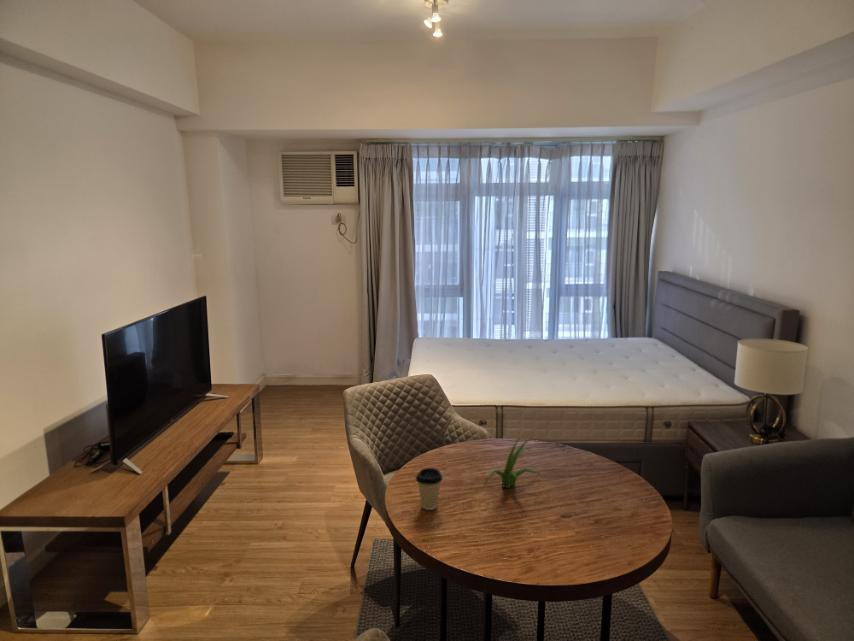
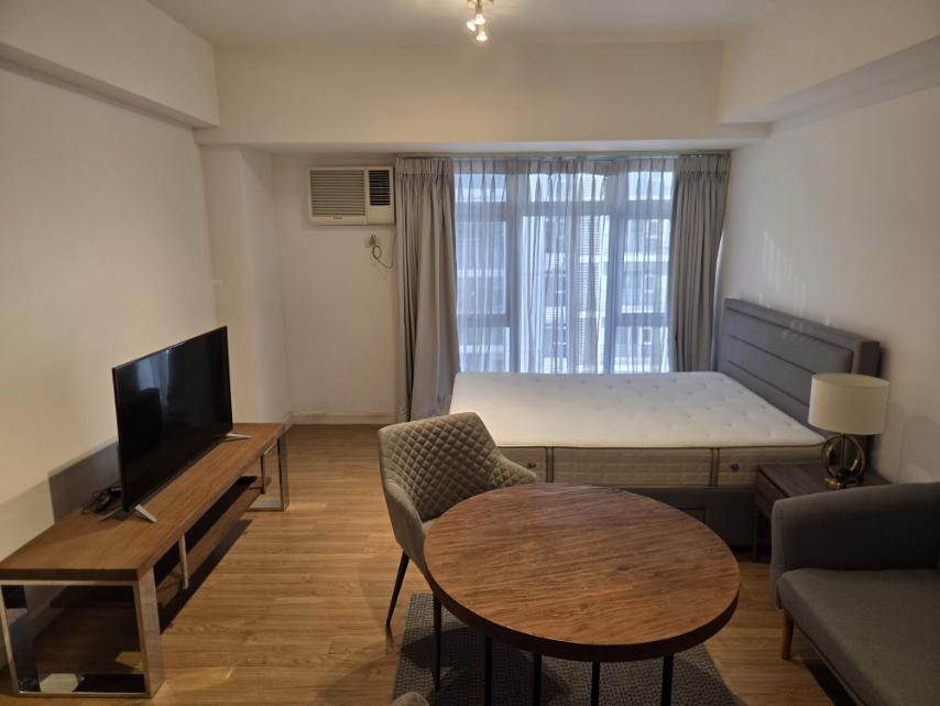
- coffee cup [415,467,444,511]
- plant [481,432,545,493]
